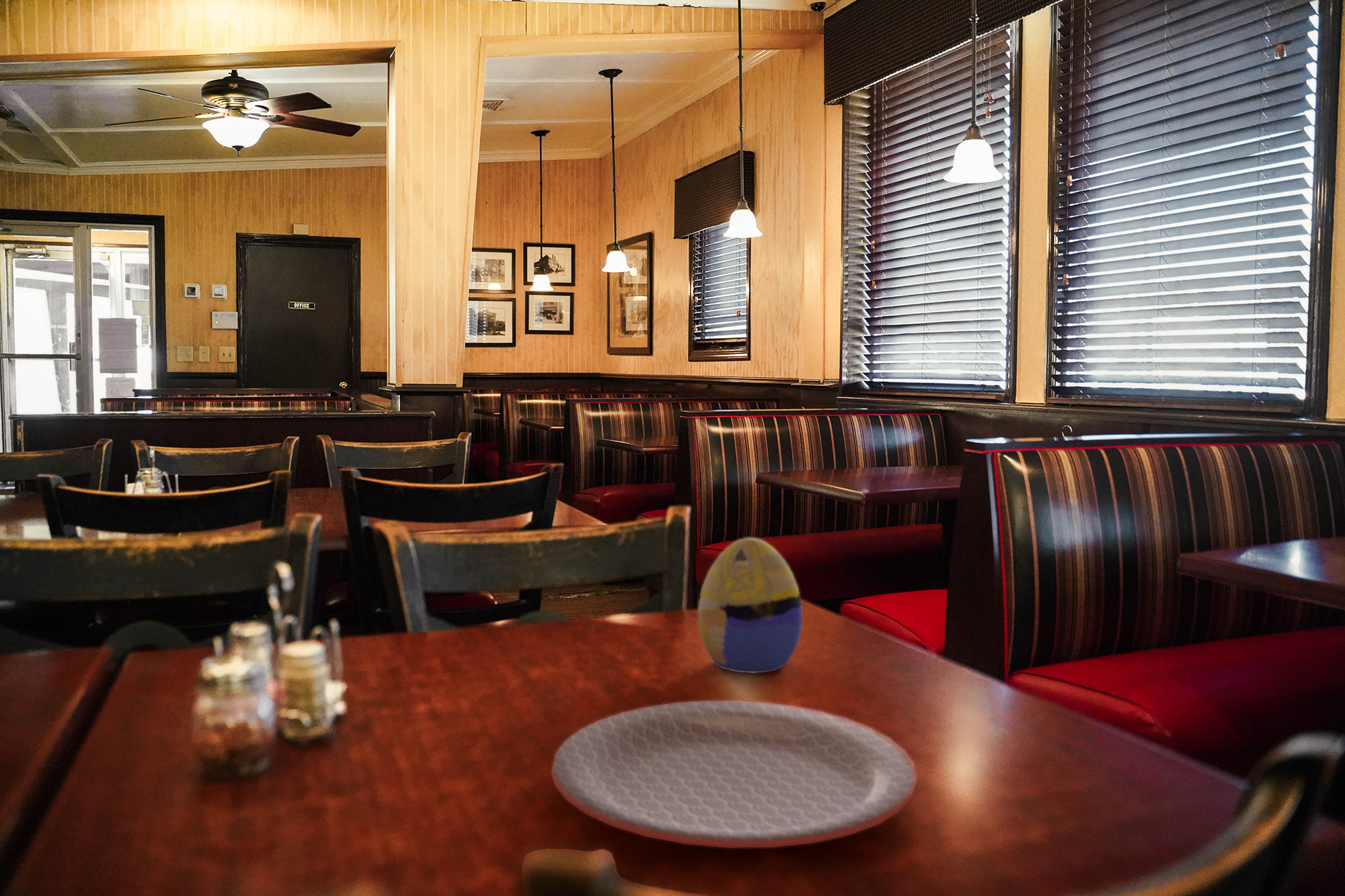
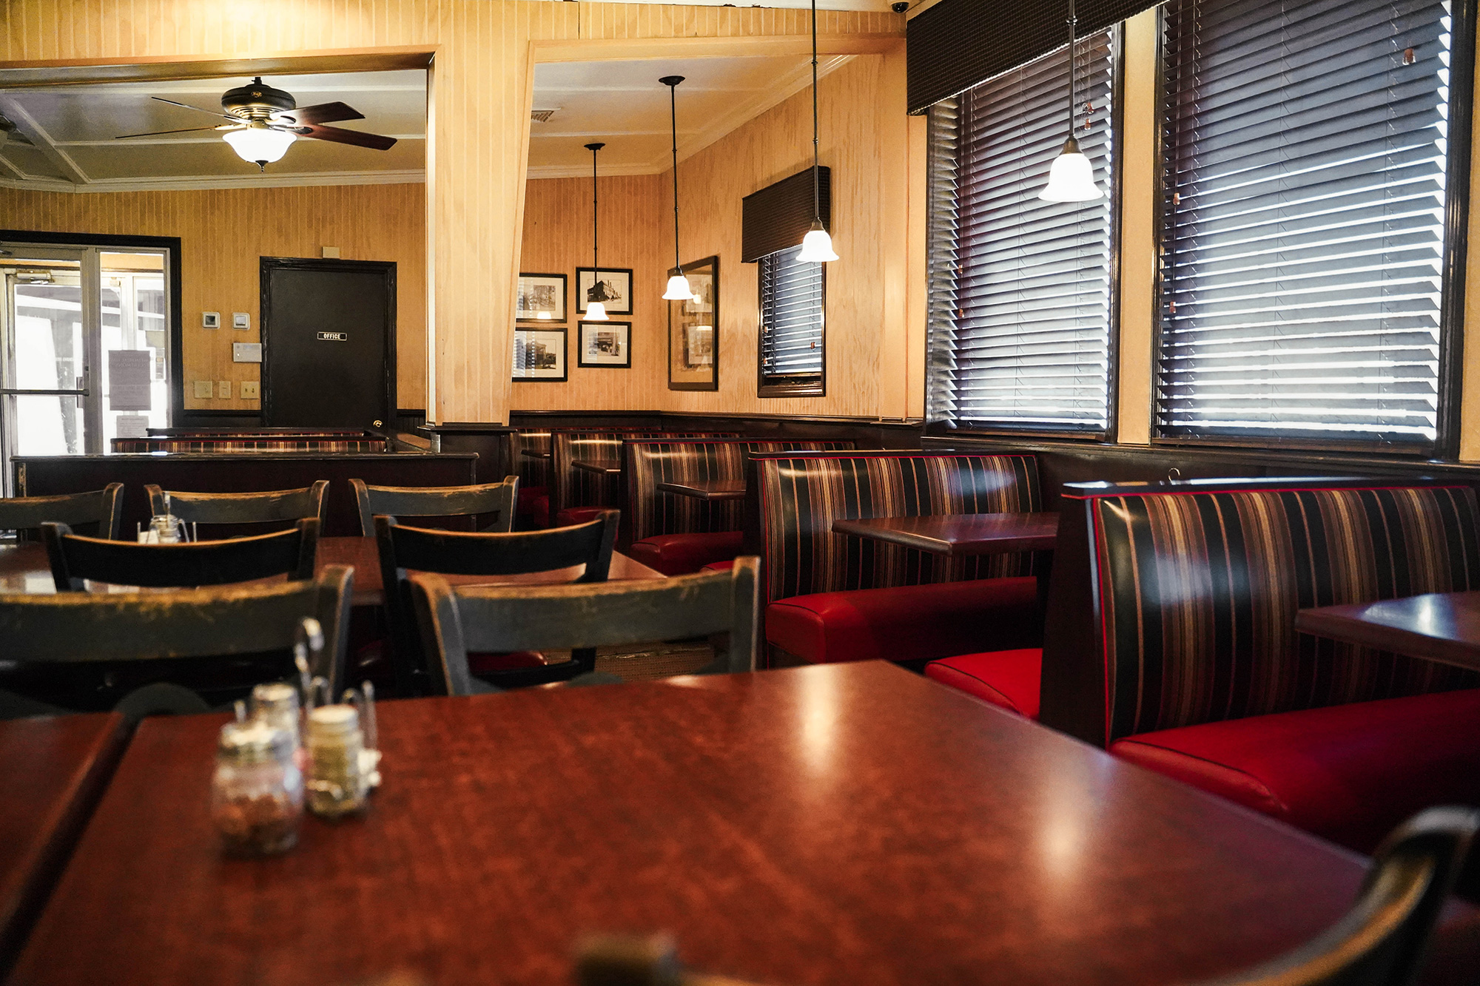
- plate [551,700,918,849]
- decorative egg [697,537,803,674]
